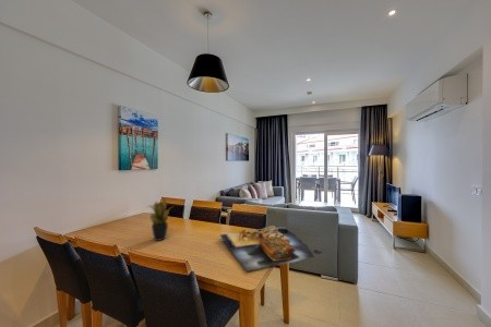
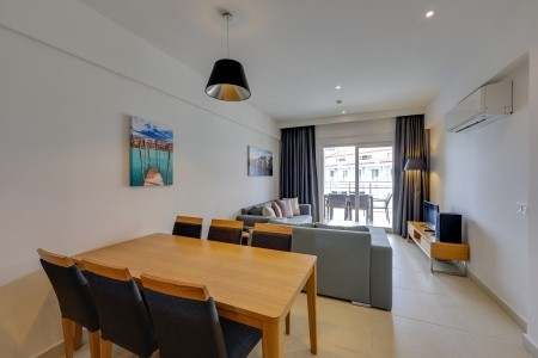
- food platter [219,225,324,272]
- potted plant [146,196,173,242]
